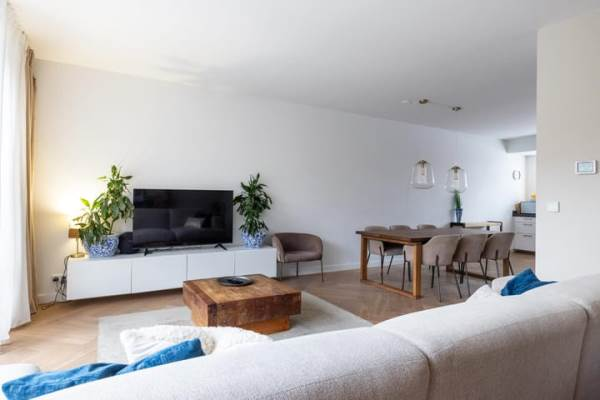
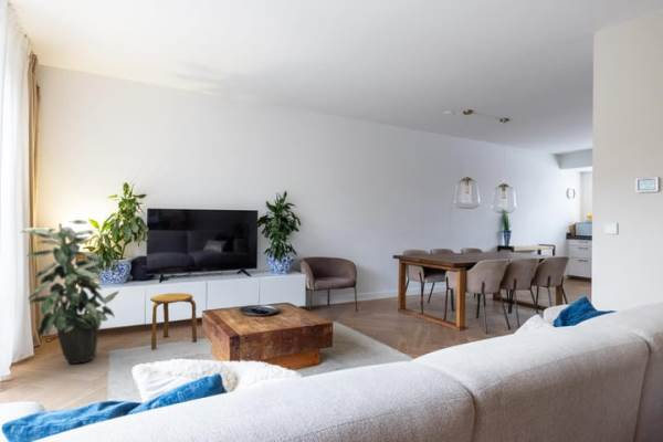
+ stool [149,292,198,350]
+ indoor plant [20,219,119,366]
